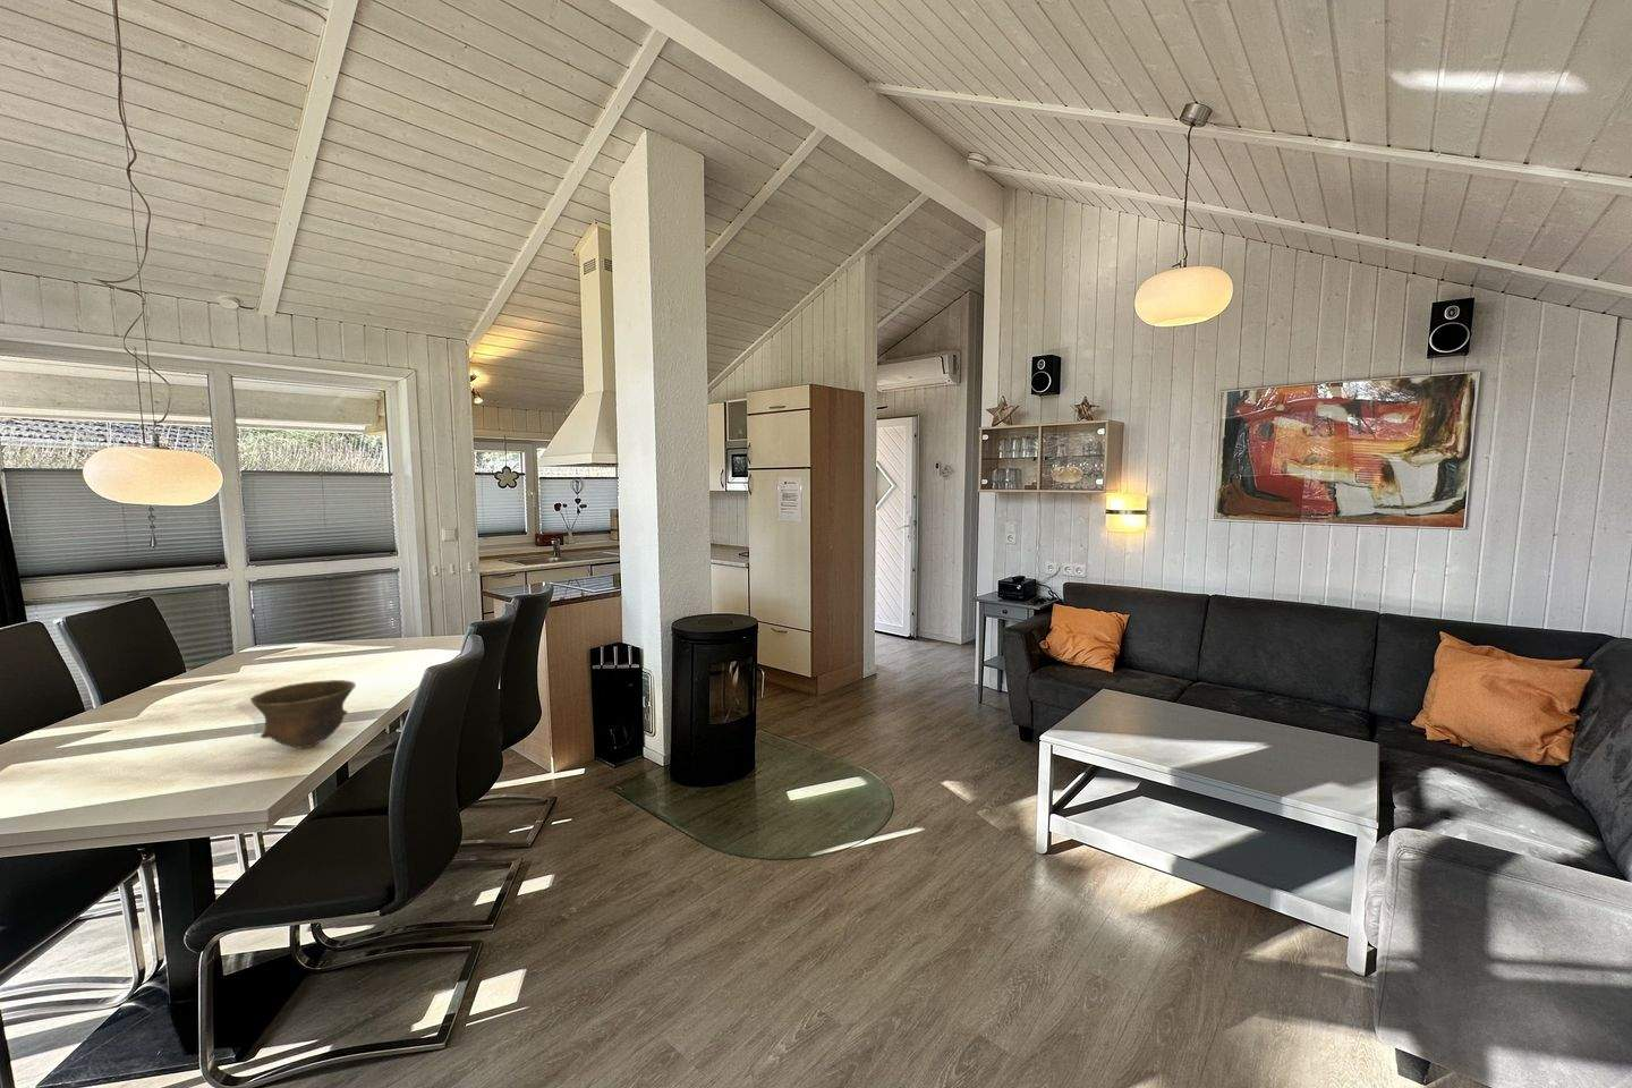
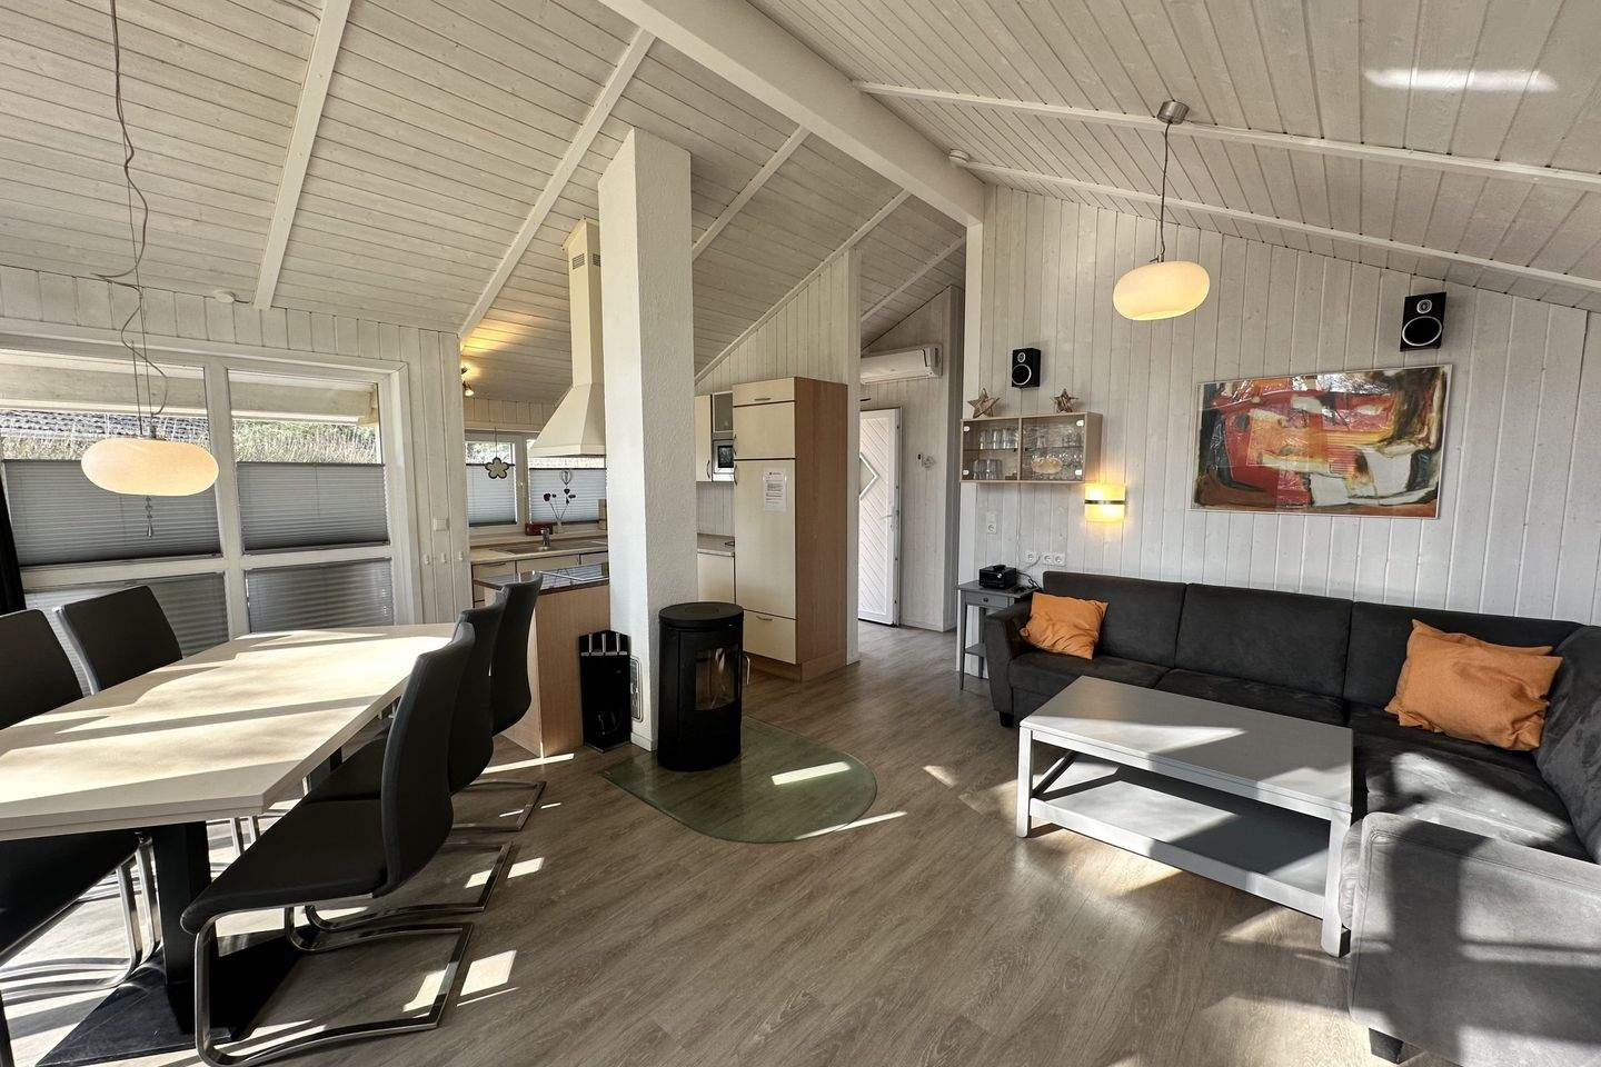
- bowl [249,679,357,749]
